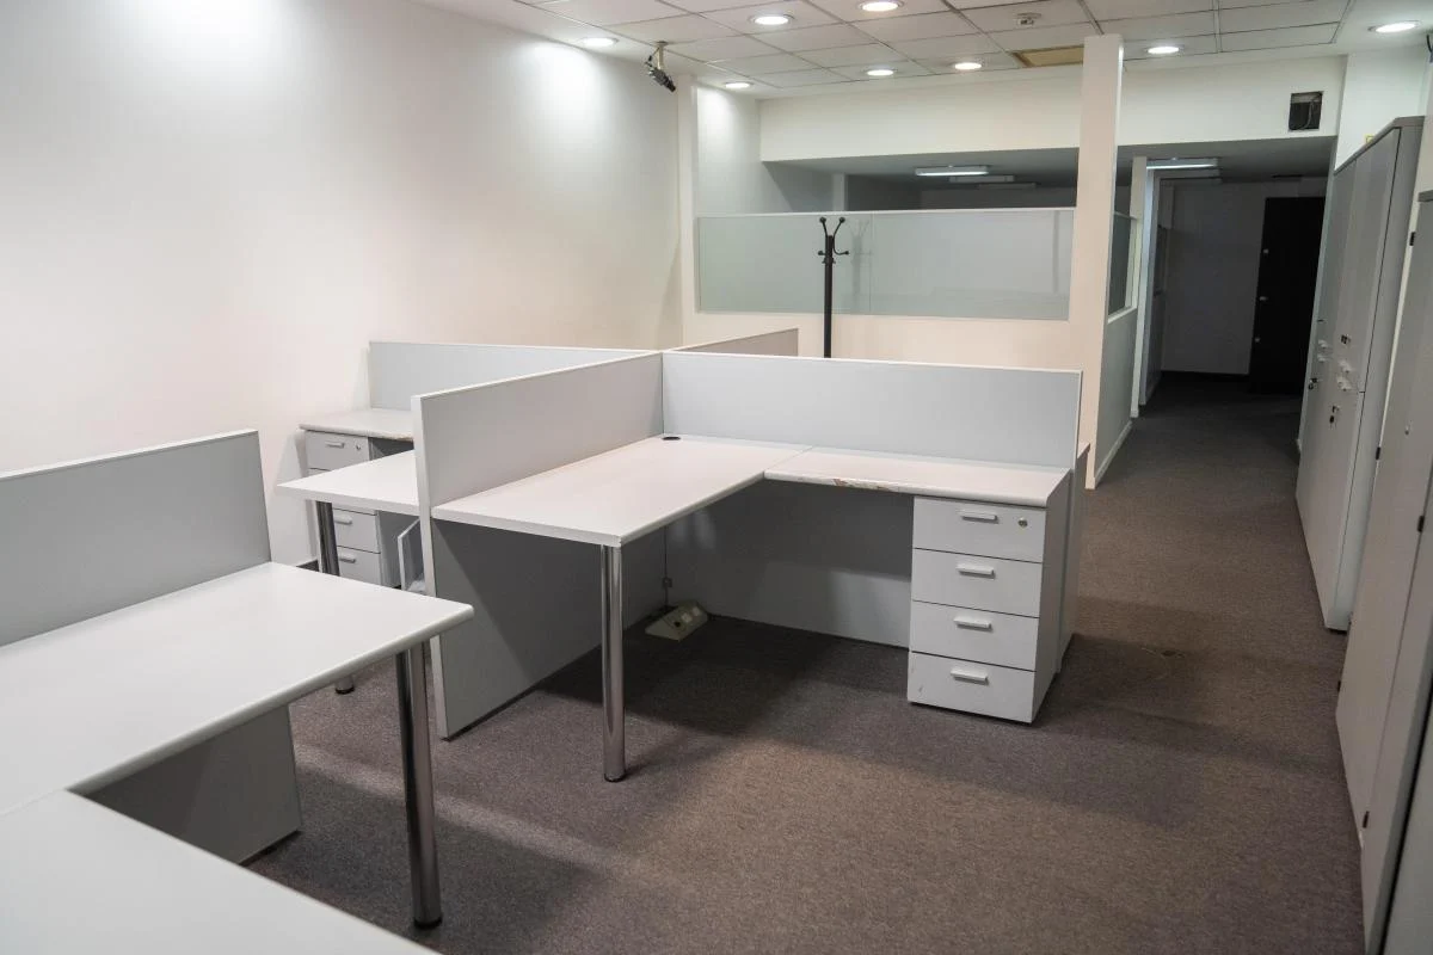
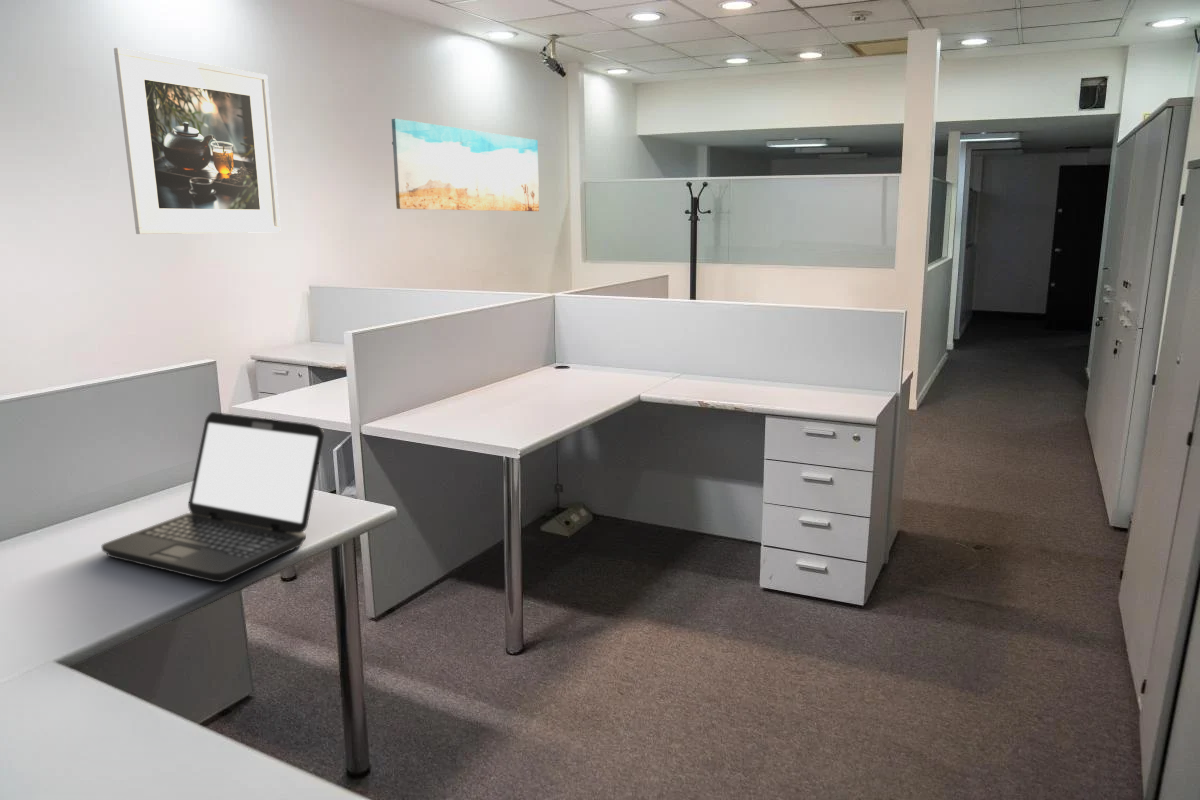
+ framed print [113,47,281,235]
+ laptop [100,411,325,584]
+ wall art [391,118,540,212]
